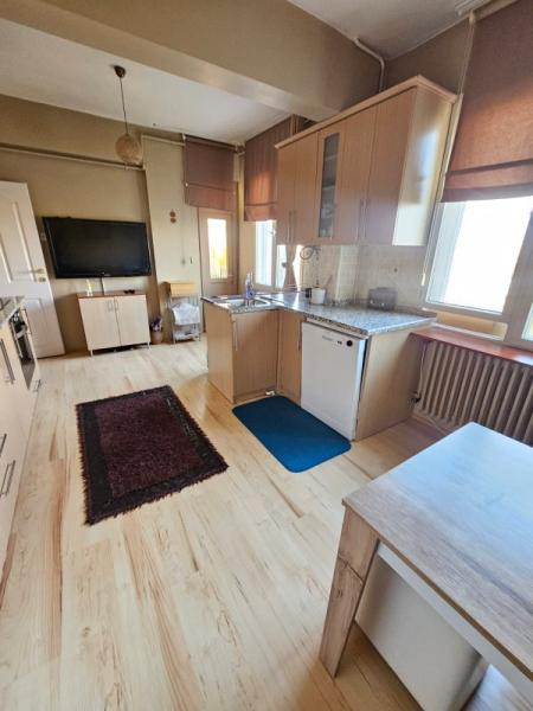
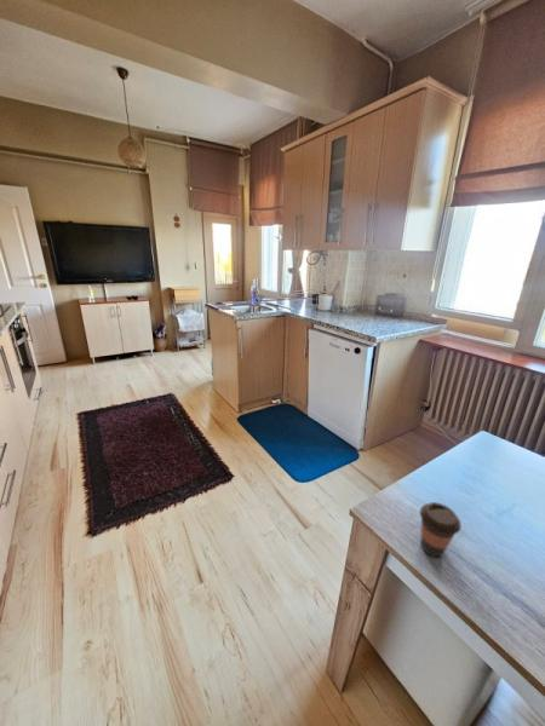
+ coffee cup [419,501,463,558]
